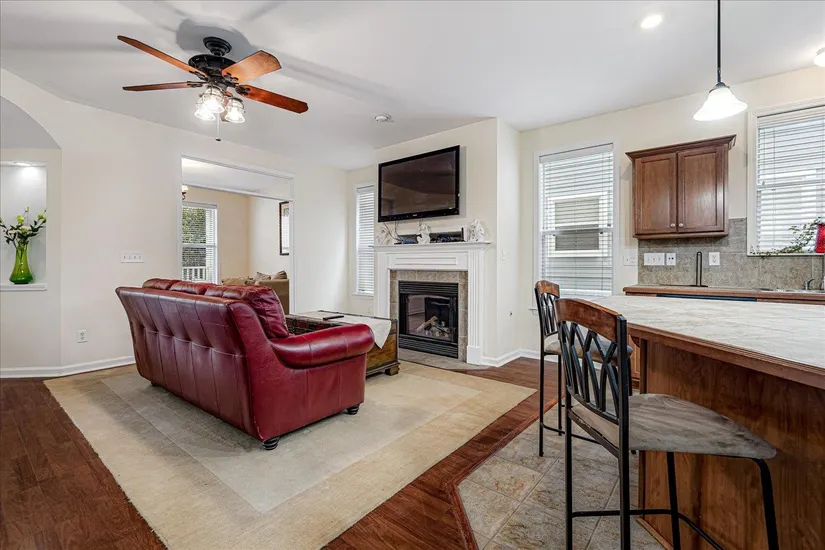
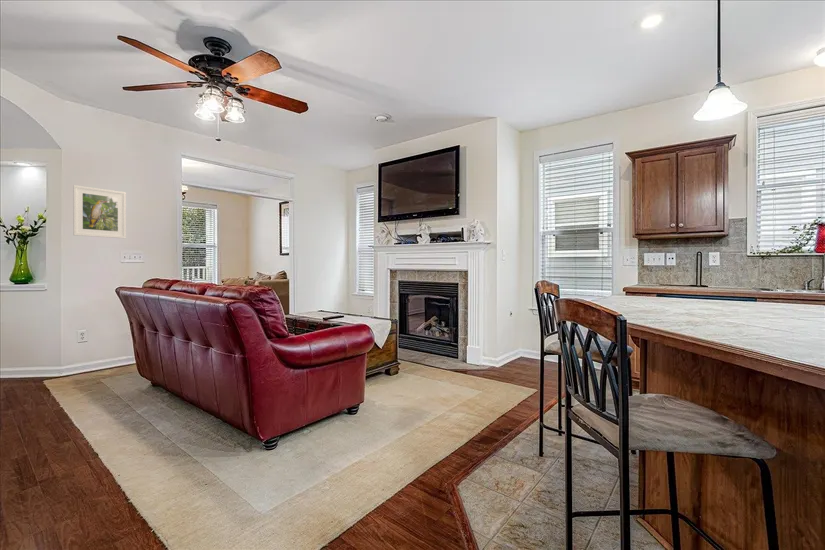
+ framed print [72,184,127,239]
